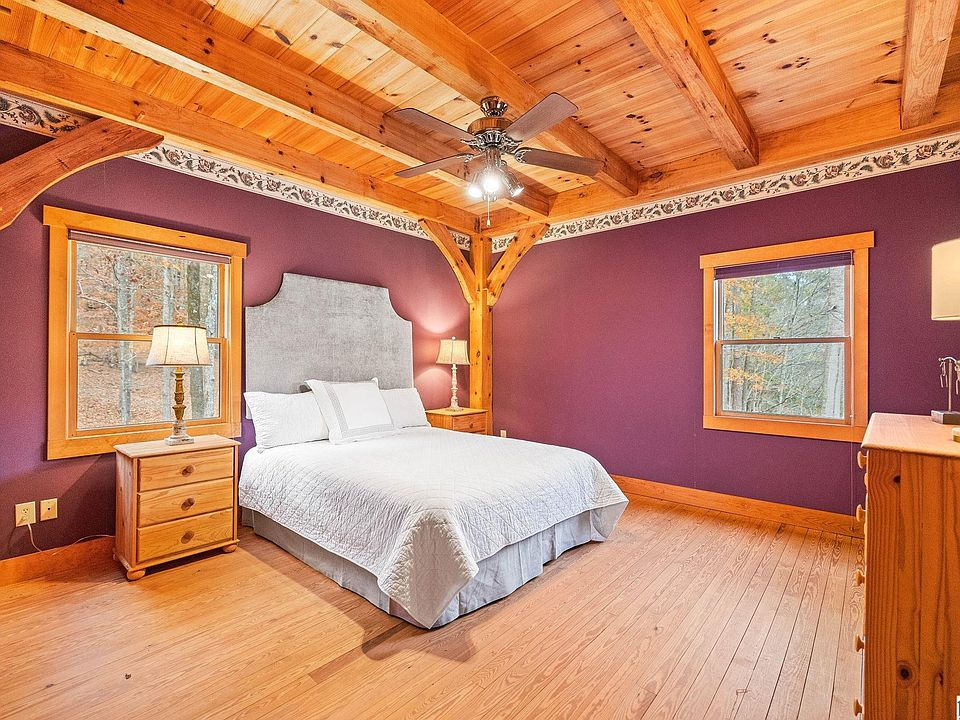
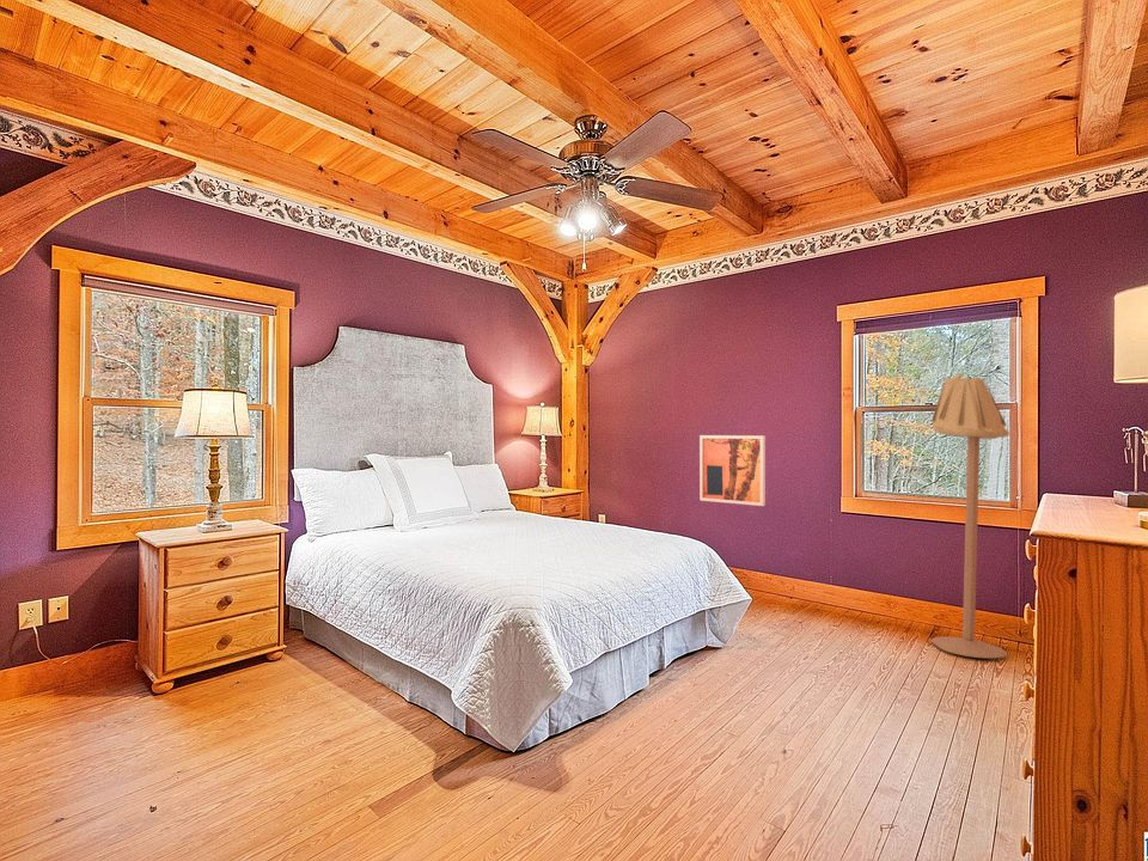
+ floor lamp [930,373,1010,659]
+ wall art [698,434,767,507]
